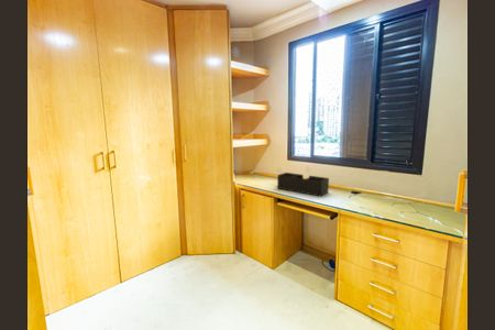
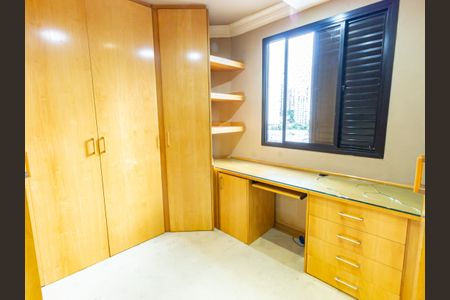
- desk organizer [276,172,330,198]
